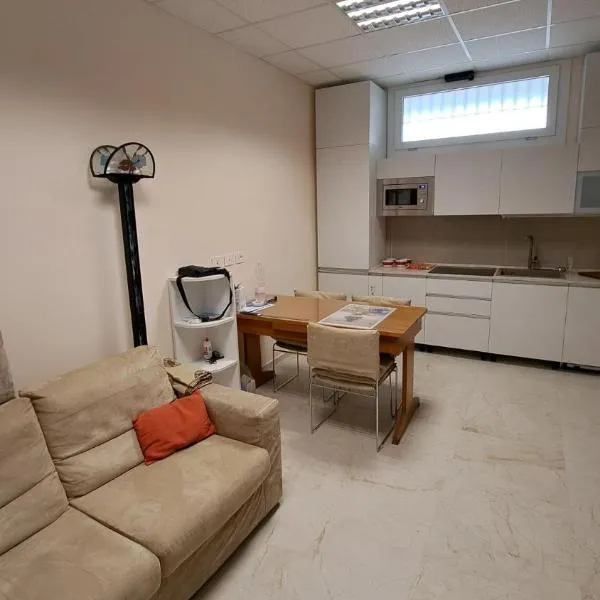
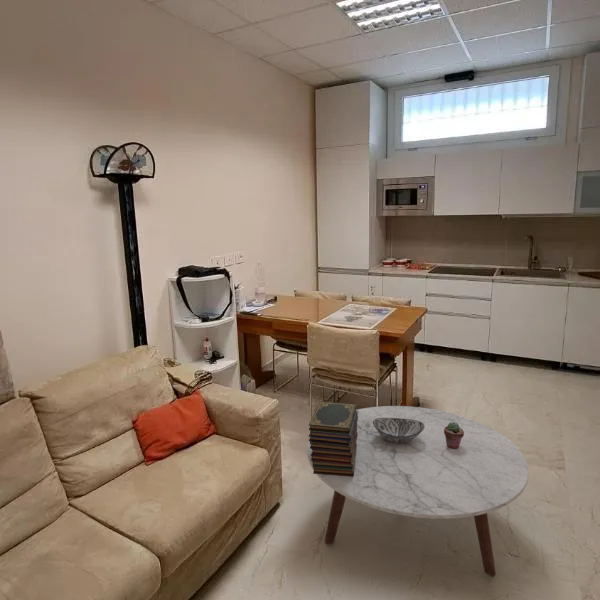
+ potted succulent [444,422,464,449]
+ book stack [308,401,358,477]
+ decorative bowl [373,418,425,443]
+ coffee table [306,405,530,578]
